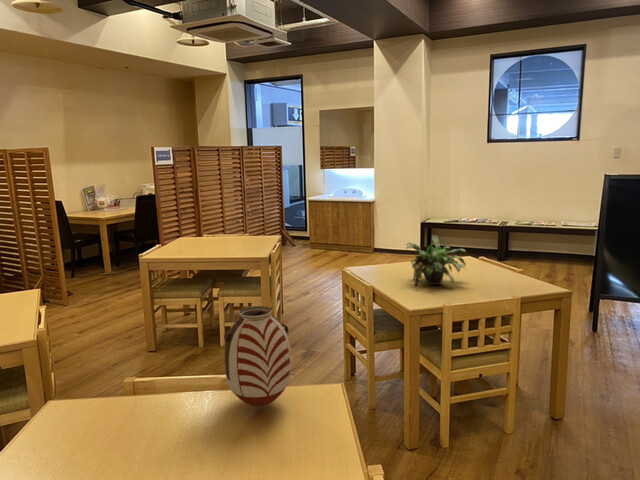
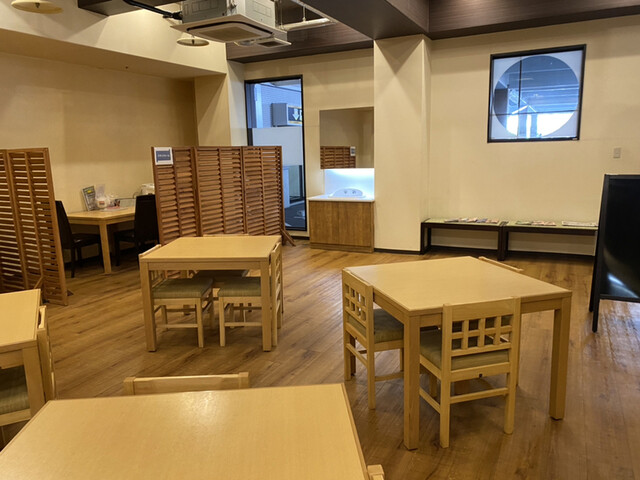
- vase [223,305,292,408]
- potted plant [405,234,467,289]
